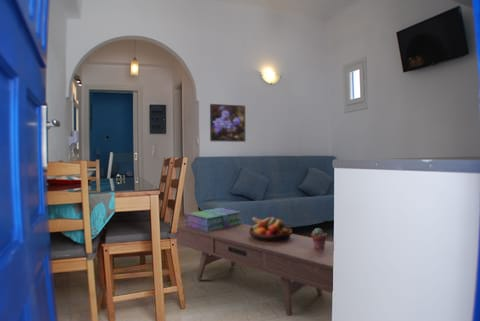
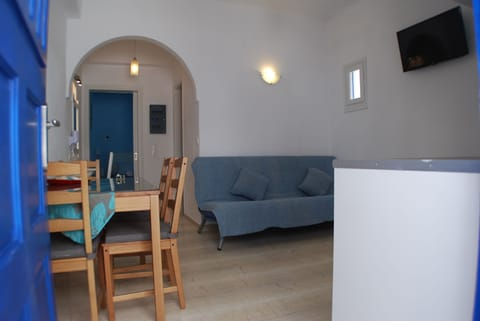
- fruit bowl [249,216,293,242]
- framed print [209,103,246,143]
- coffee table [176,220,335,317]
- stack of books [185,207,243,231]
- potted succulent [310,227,328,250]
